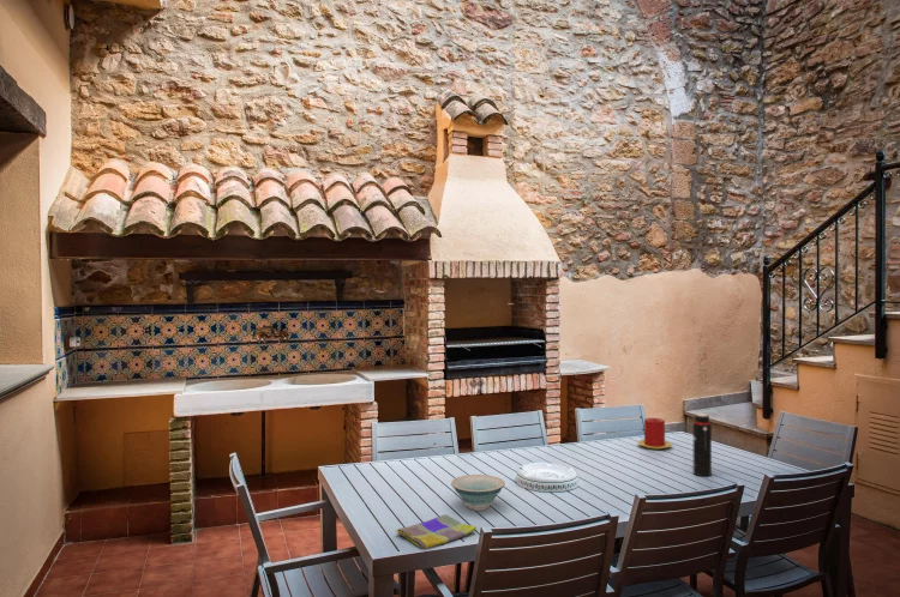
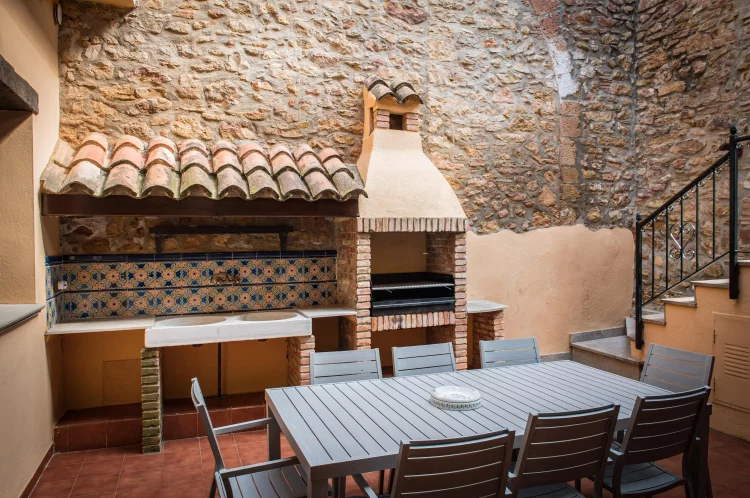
- water bottle [691,412,713,477]
- bowl [450,474,506,512]
- candle [636,417,673,451]
- dish towel [395,513,478,550]
